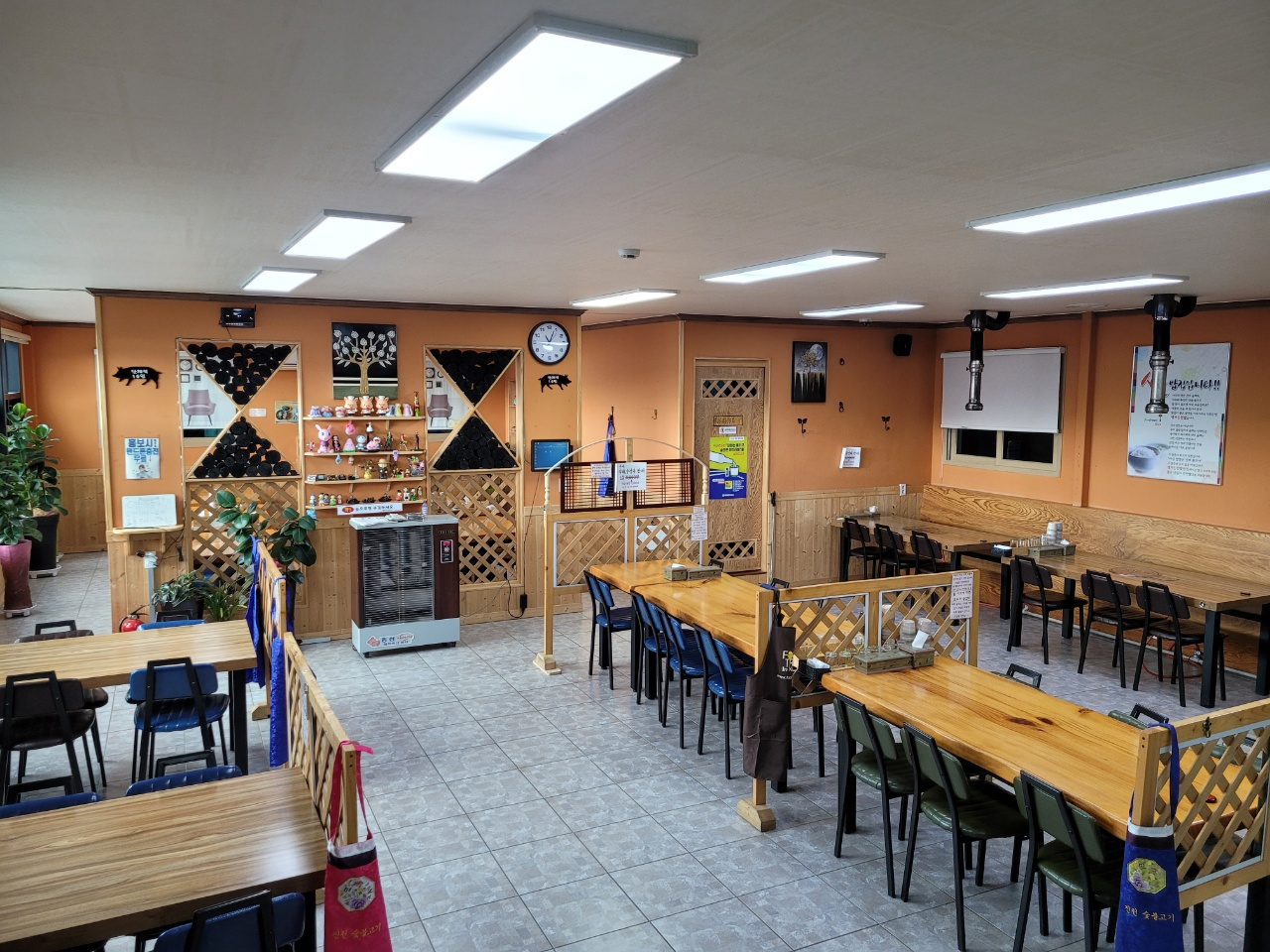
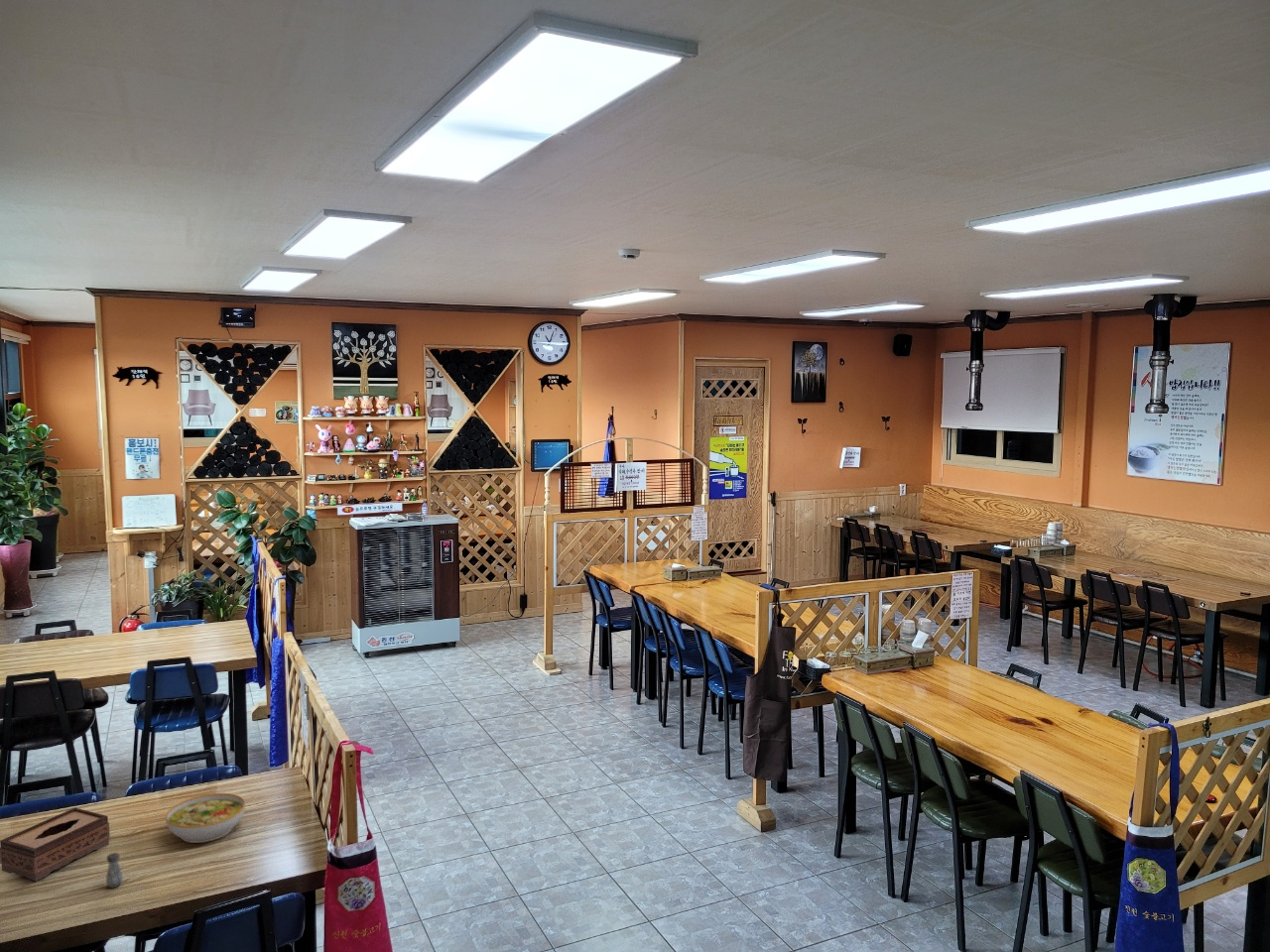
+ salt shaker [105,852,124,889]
+ bowl [165,792,246,844]
+ tissue box [0,806,111,882]
